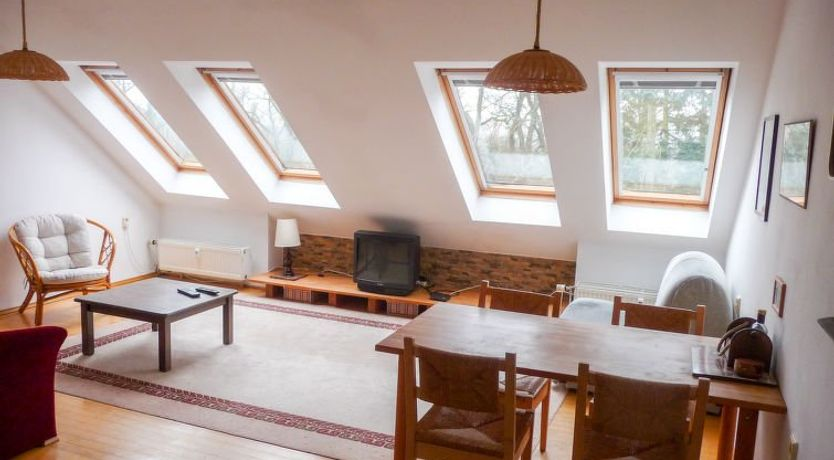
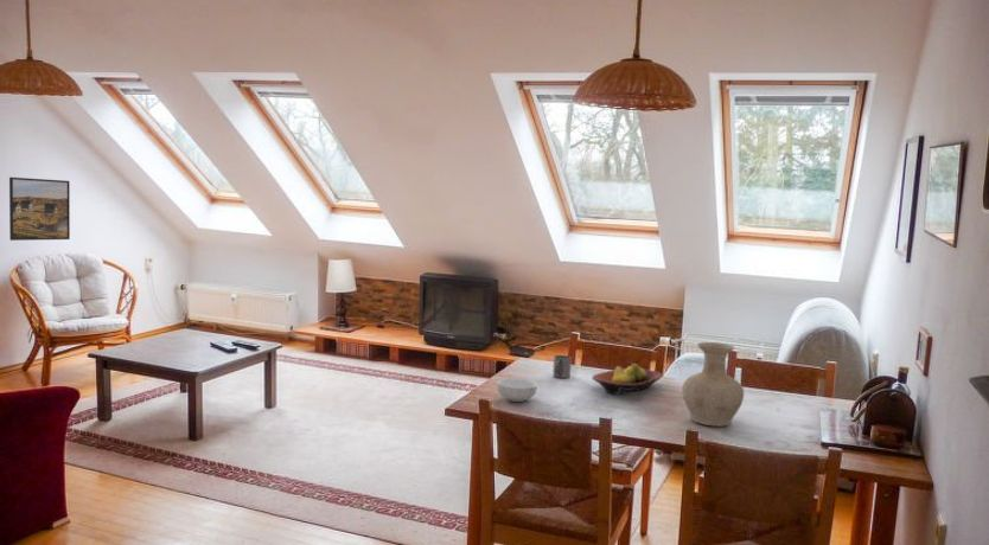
+ cereal bowl [496,378,538,403]
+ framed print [8,177,71,242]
+ vase [681,341,745,428]
+ mug [551,354,573,379]
+ fruit bowl [591,363,663,396]
